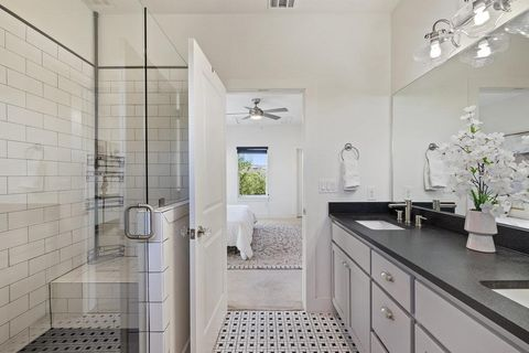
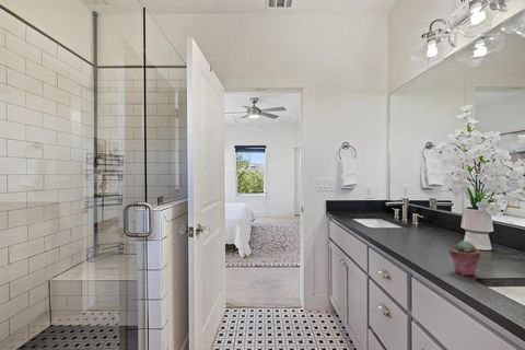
+ potted succulent [447,240,481,277]
